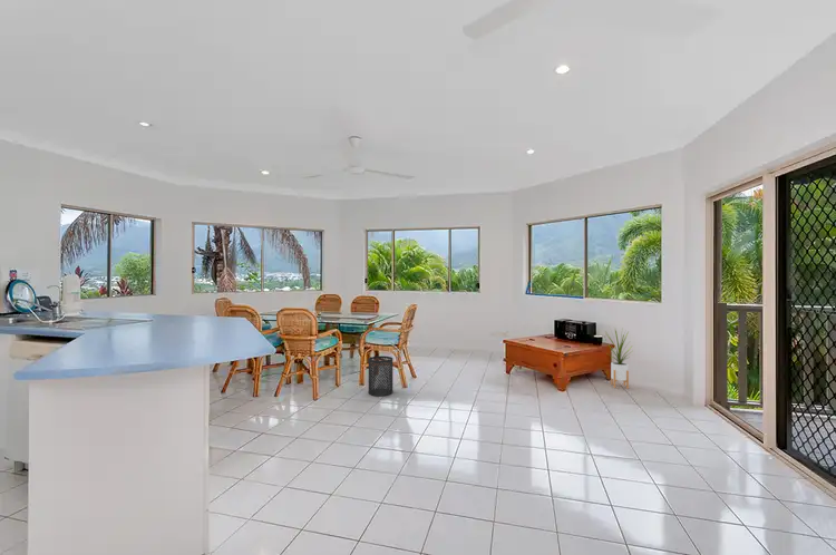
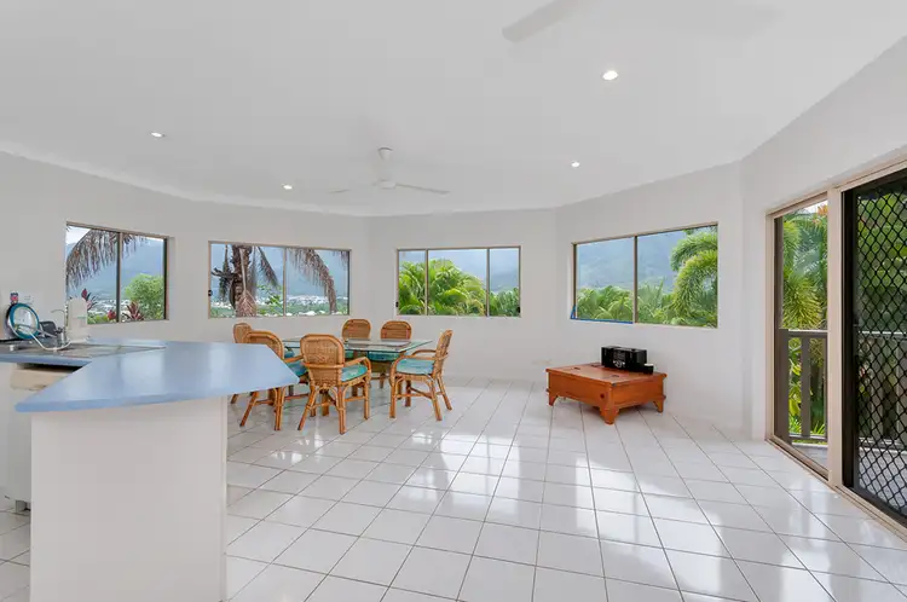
- house plant [604,327,632,390]
- trash can [368,354,393,397]
